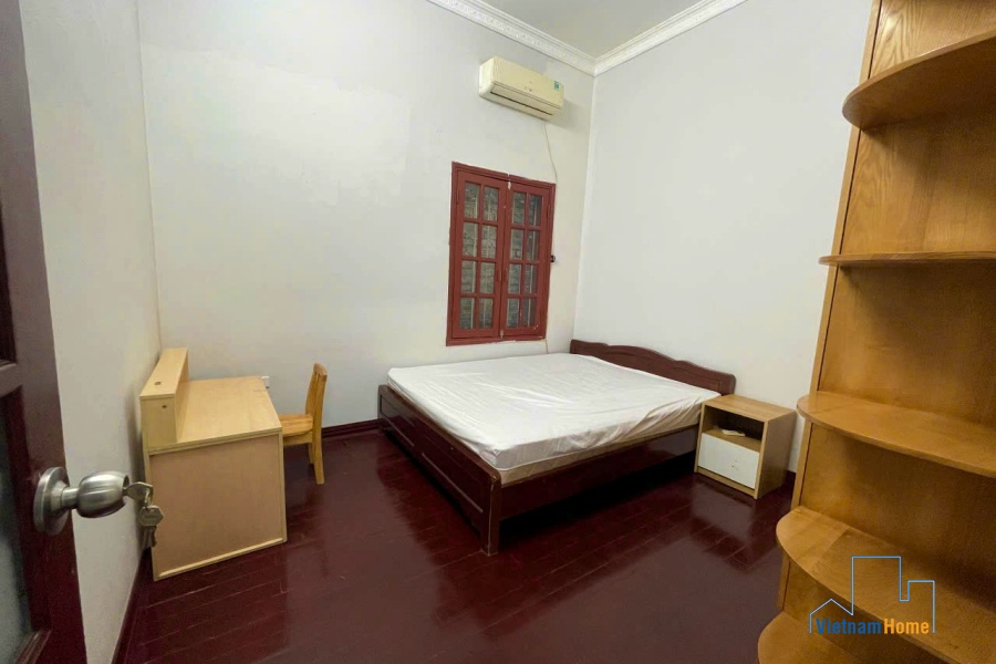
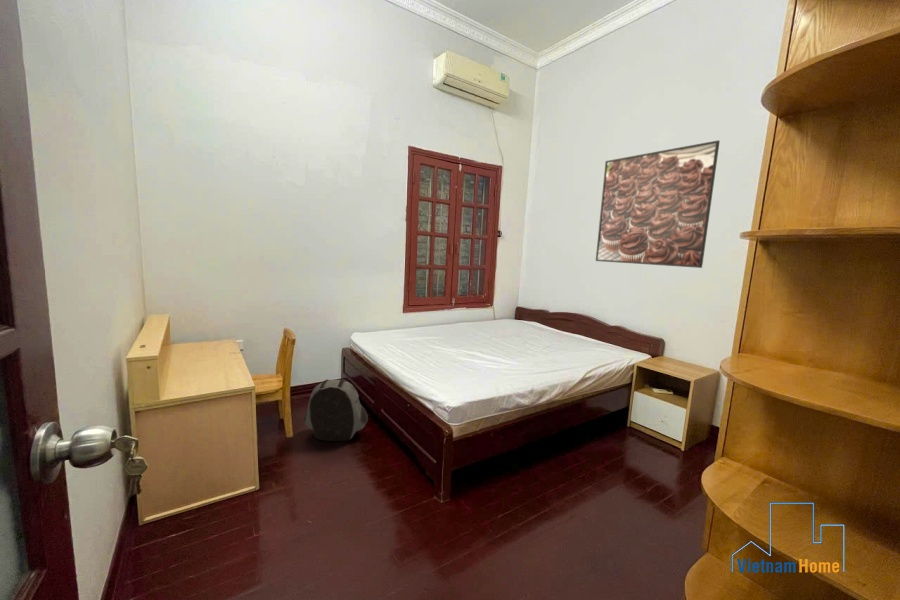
+ backpack [302,378,369,442]
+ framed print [595,139,721,269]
